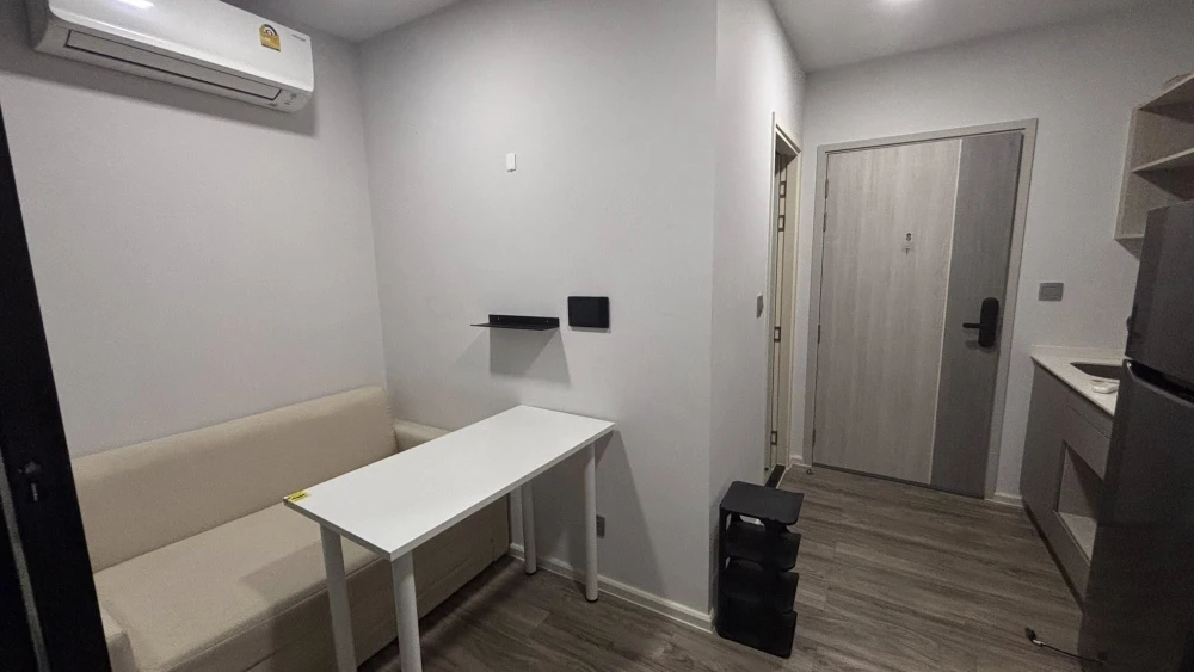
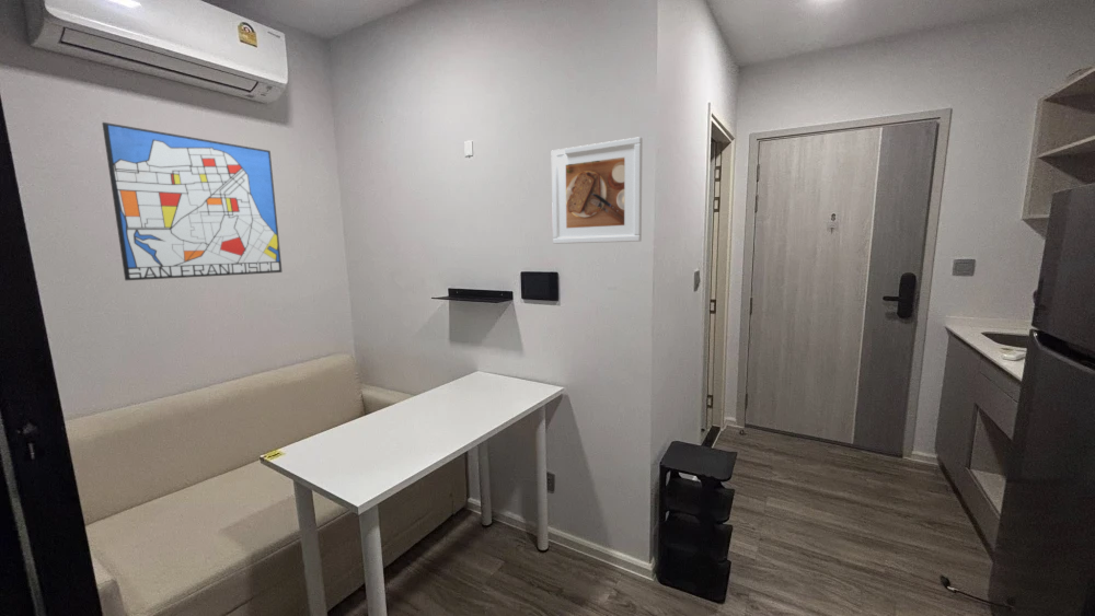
+ wall art [101,121,284,281]
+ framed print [551,136,643,245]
